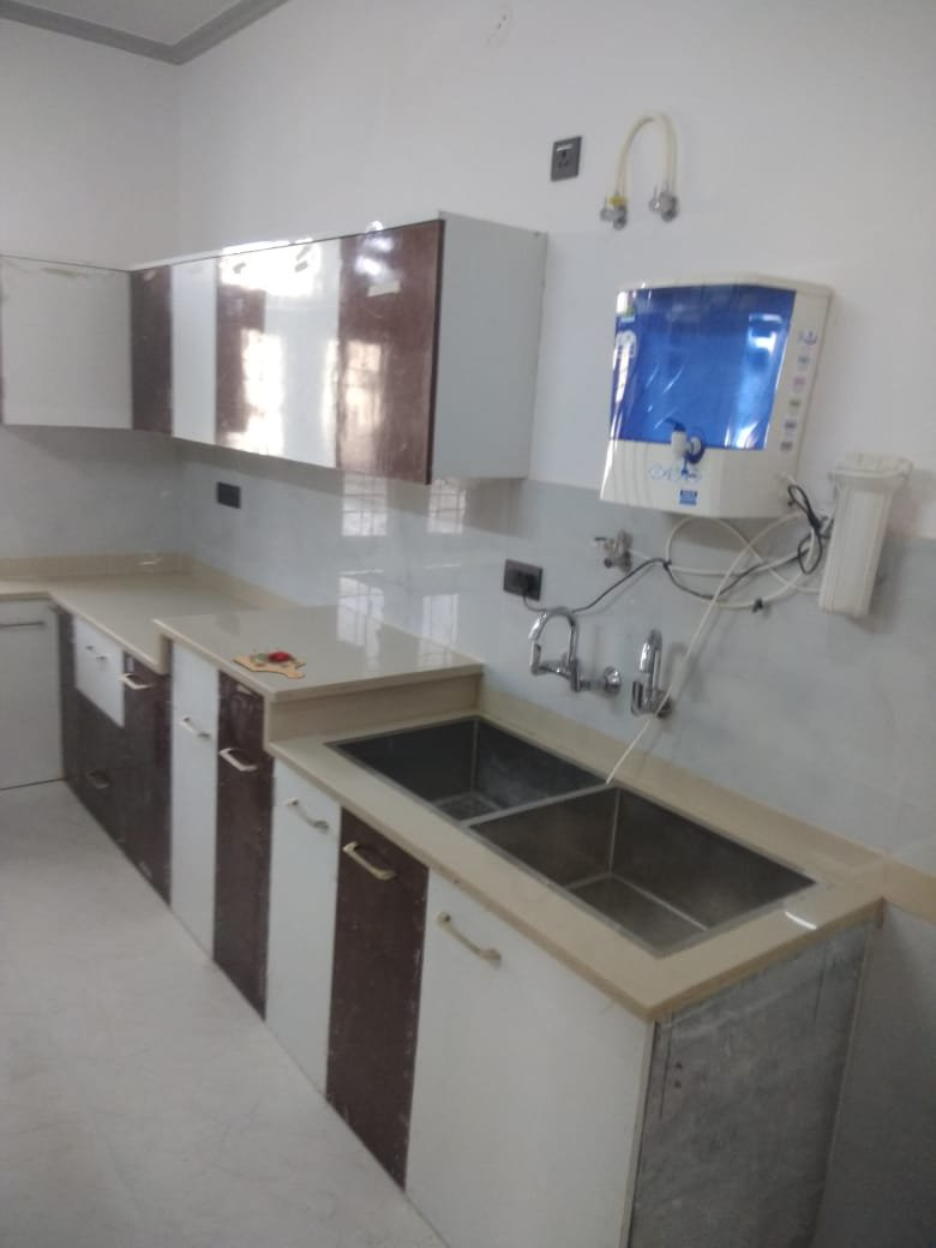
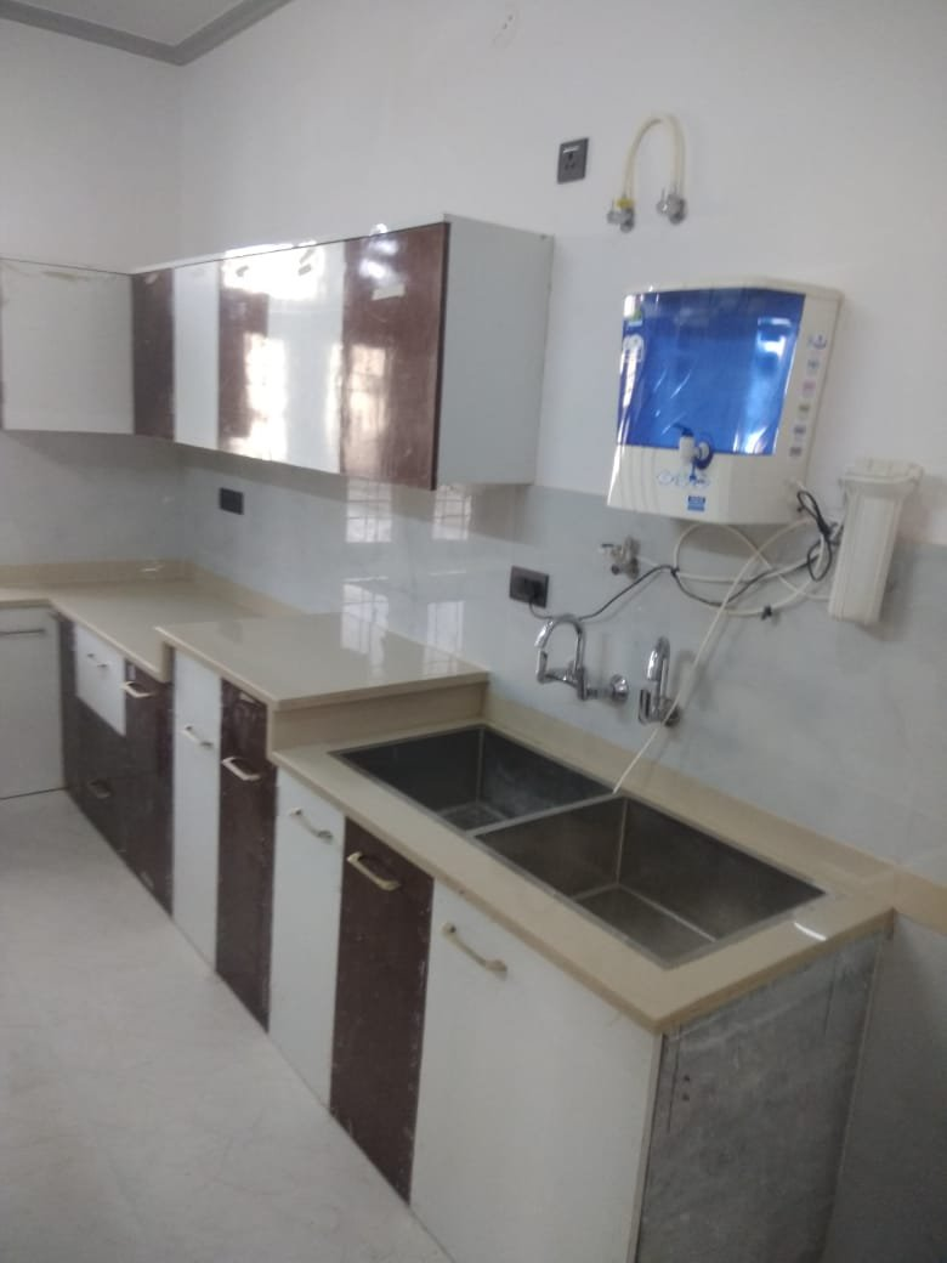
- cutting board [232,646,306,679]
